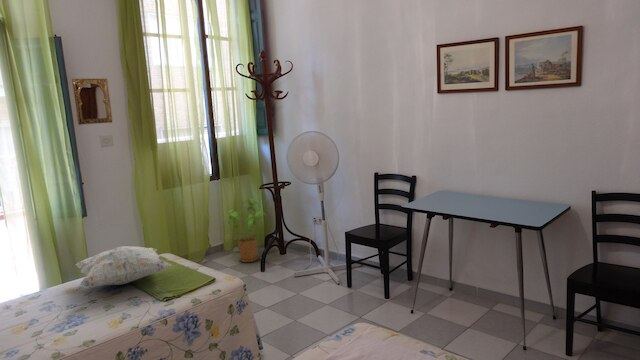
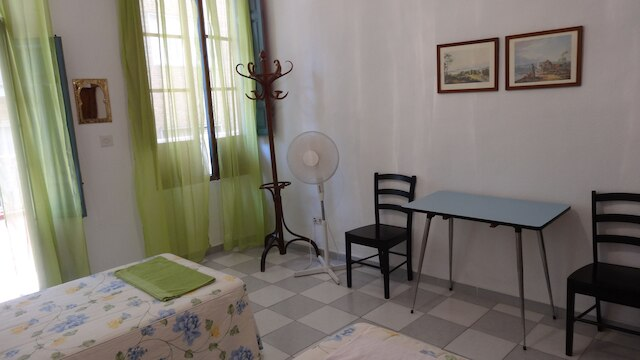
- decorative pillow [75,245,173,288]
- house plant [226,198,267,263]
